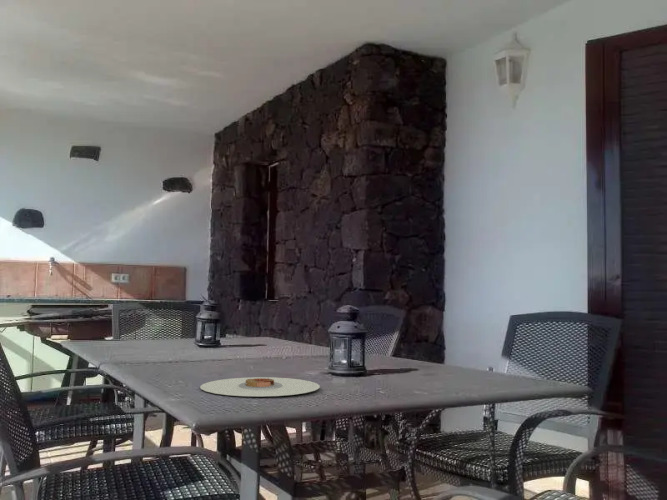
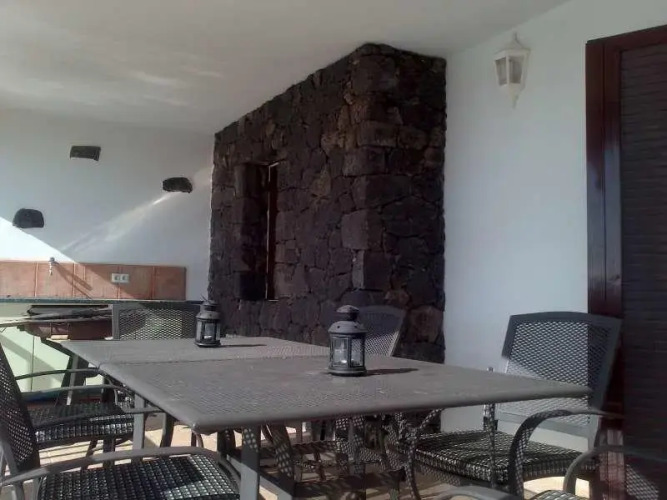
- plate [199,376,321,397]
